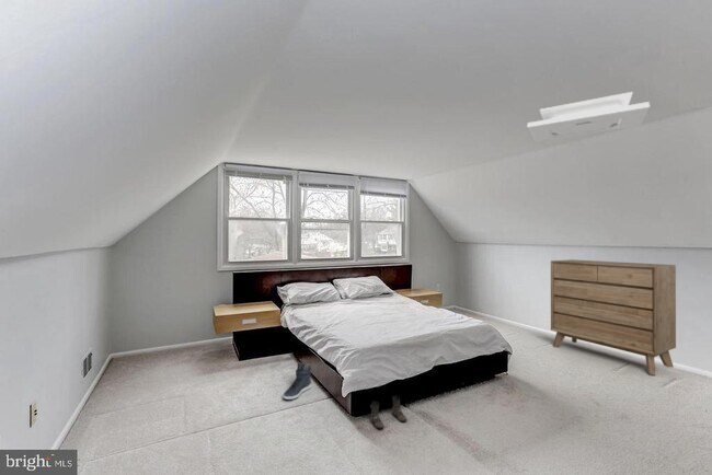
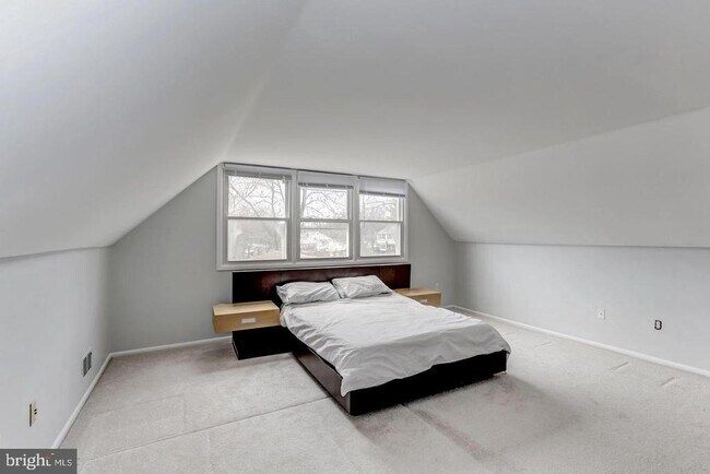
- sneaker [282,361,312,401]
- boots [369,395,407,430]
- dresser [550,258,677,376]
- ceiling light [526,91,651,142]
